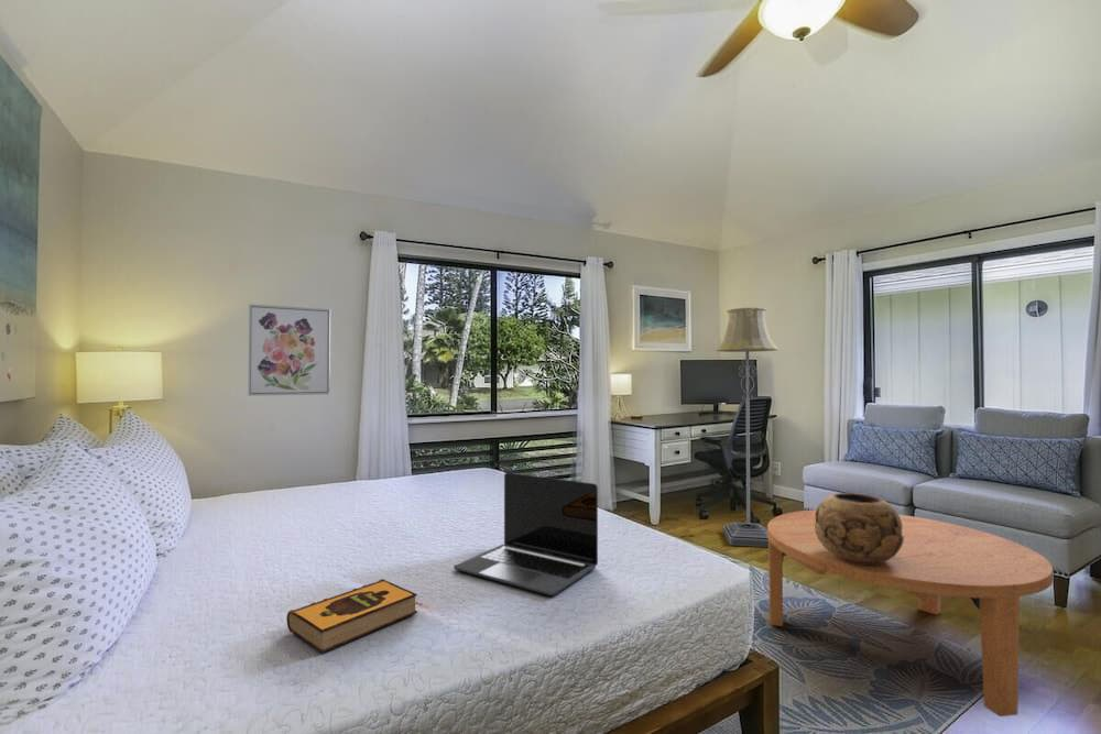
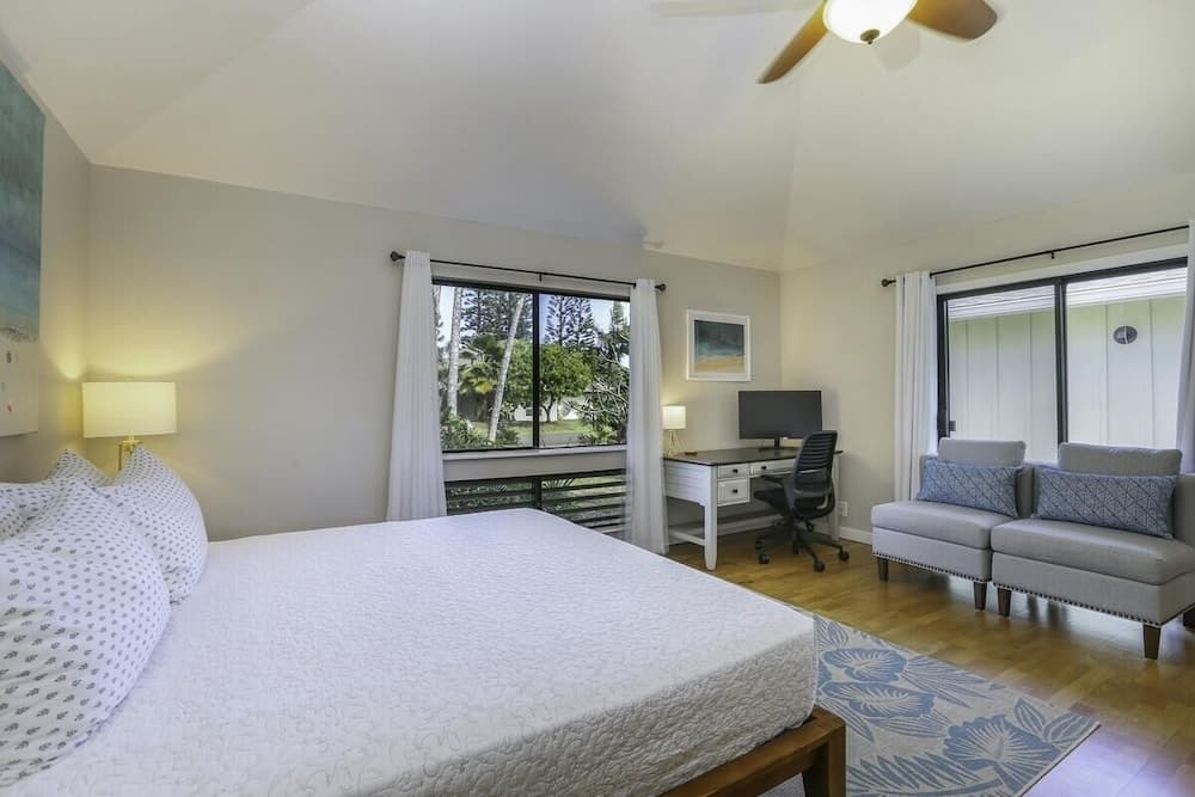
- wall art [247,303,331,397]
- floor lamp [716,307,780,548]
- decorative bowl [815,492,904,565]
- laptop [453,472,599,596]
- coffee table [766,508,1055,717]
- hardback book [285,578,418,654]
